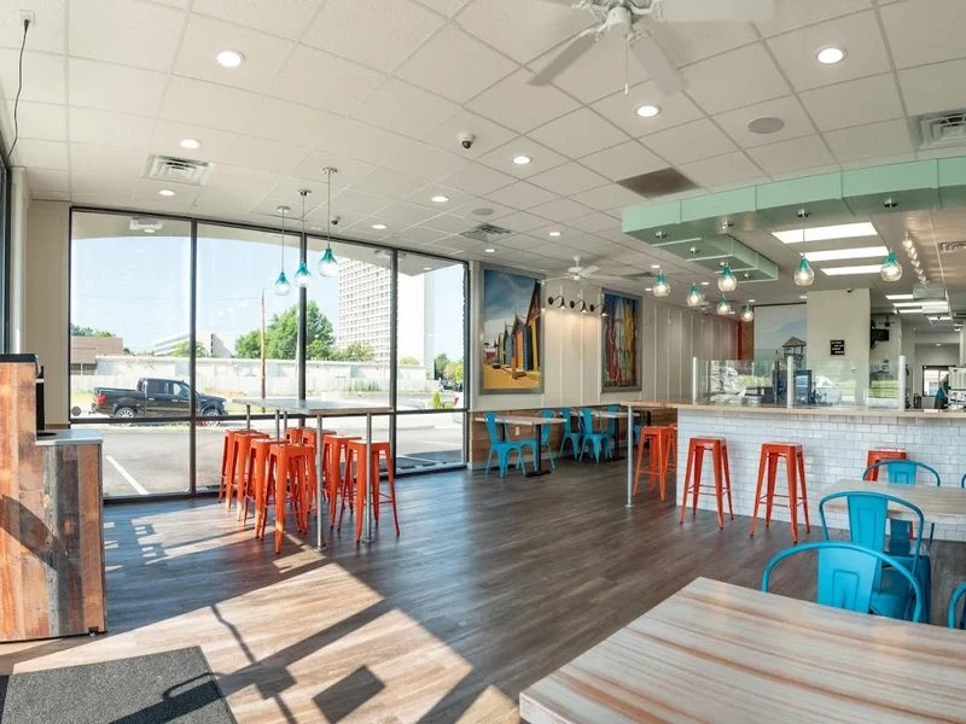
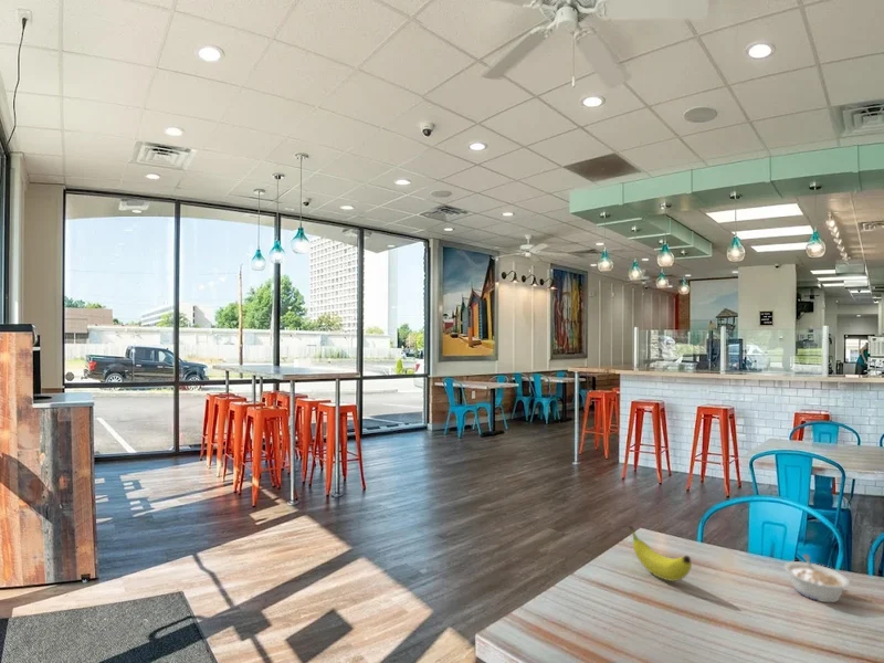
+ legume [783,554,851,603]
+ fruit [628,525,693,582]
